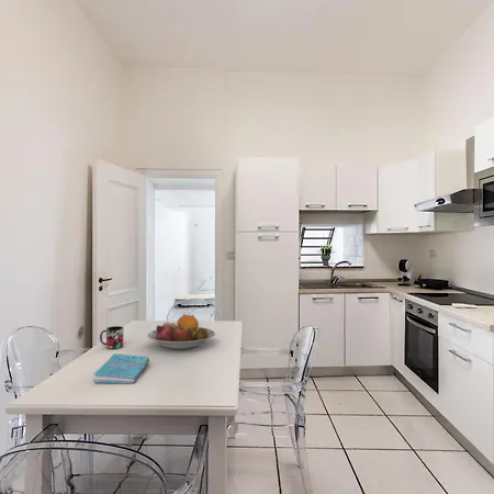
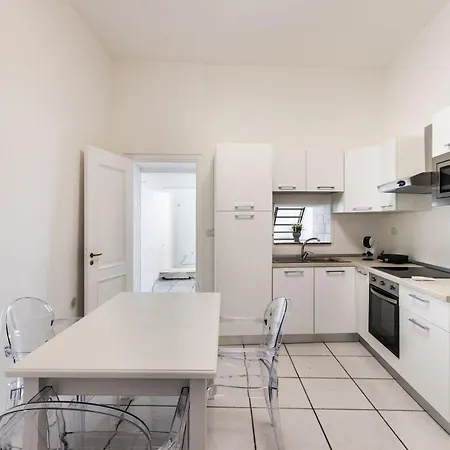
- fruit bowl [147,313,216,350]
- mug [99,325,124,350]
- cover [92,352,150,384]
